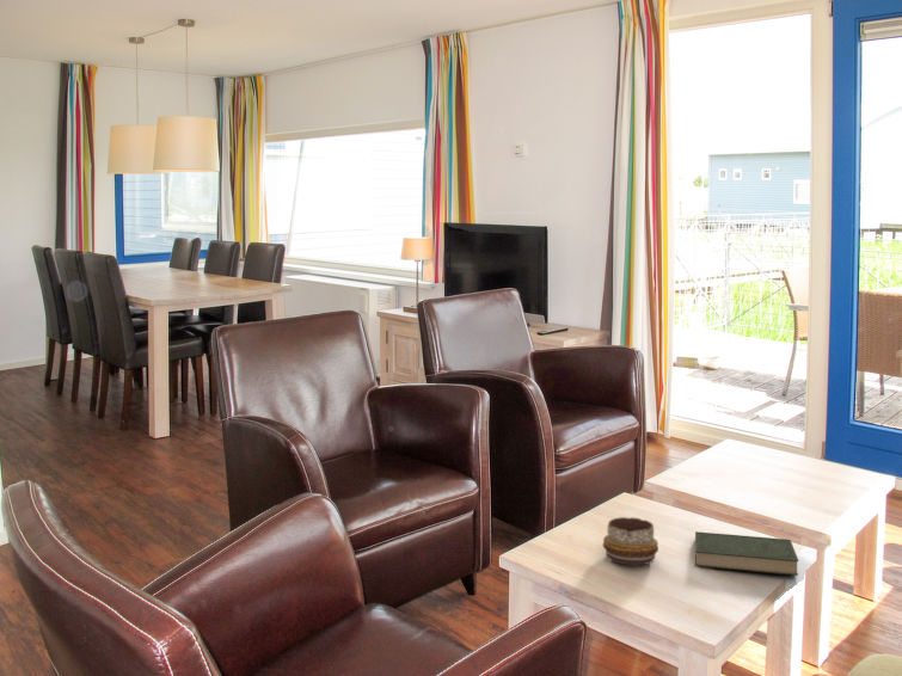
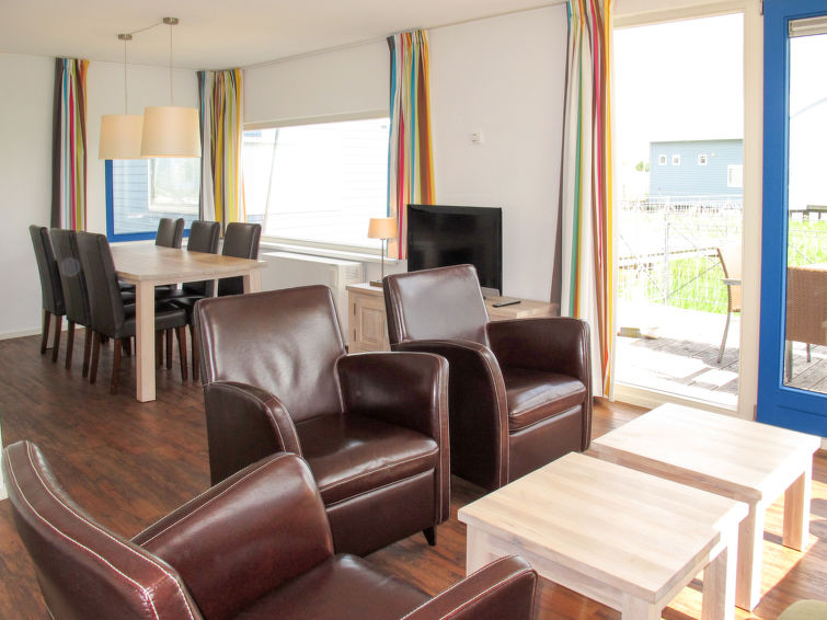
- decorative bowl [602,516,659,567]
- book [694,530,799,577]
